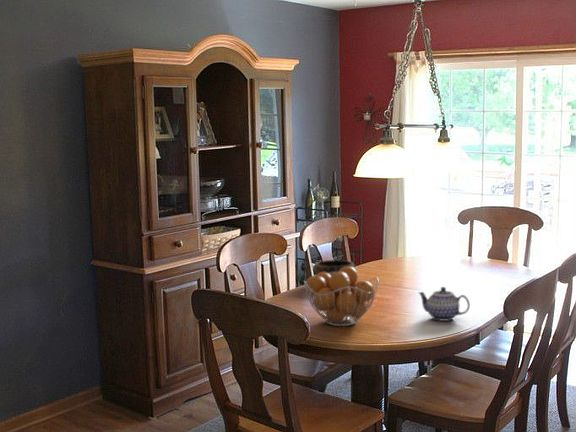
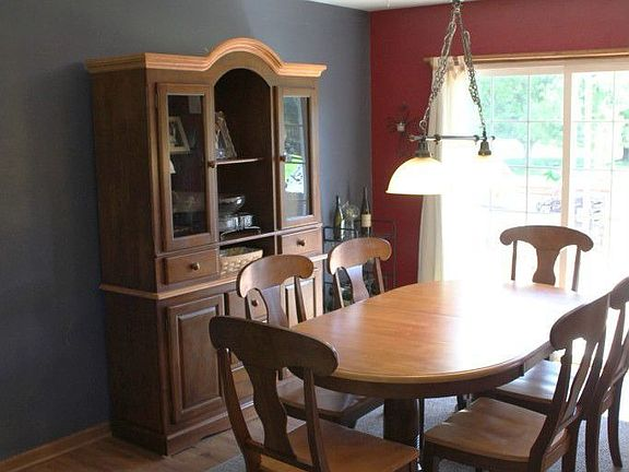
- bowl [313,259,356,276]
- teapot [418,286,471,322]
- fruit basket [303,266,380,327]
